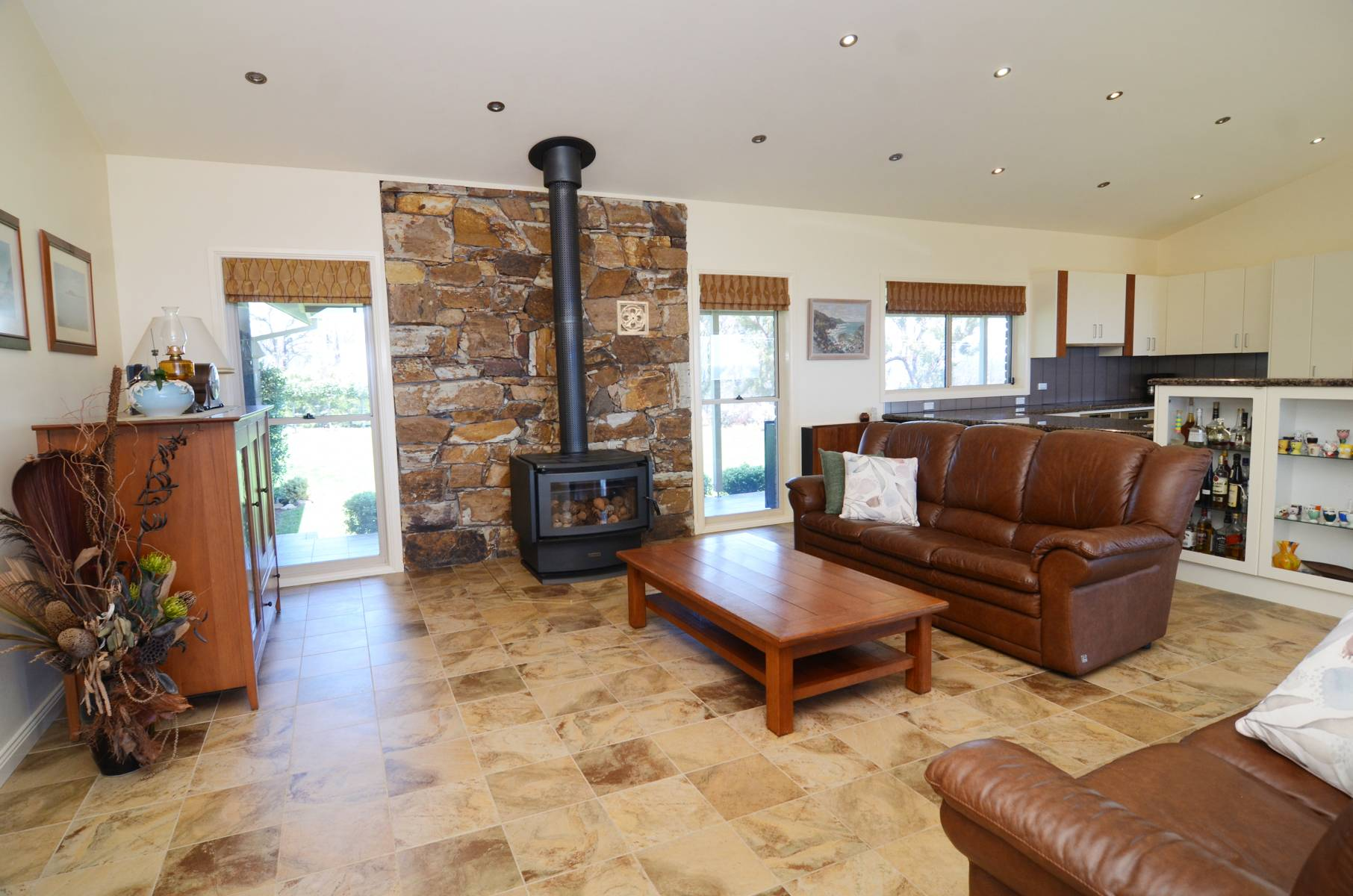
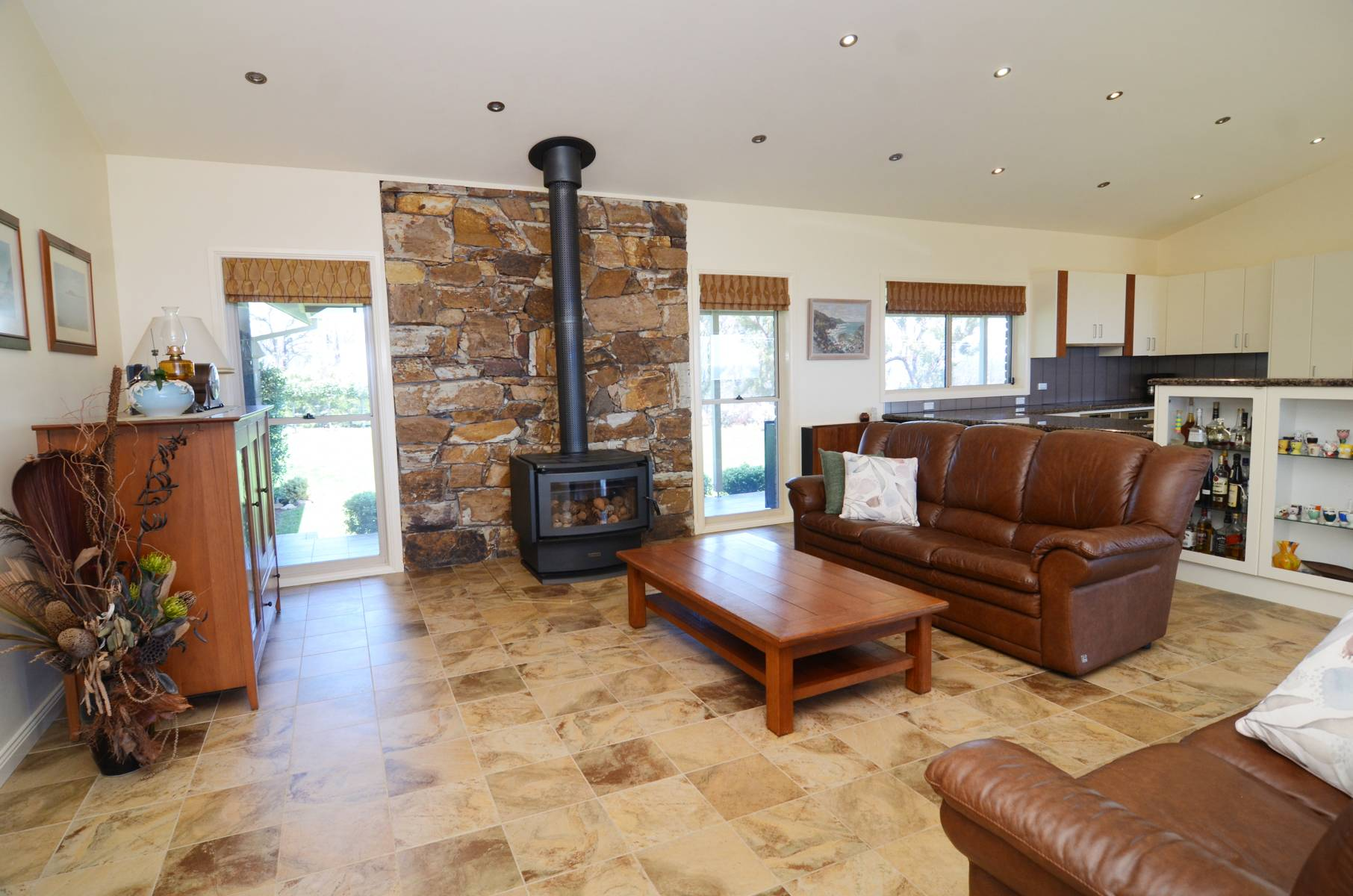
- wall ornament [615,299,650,337]
